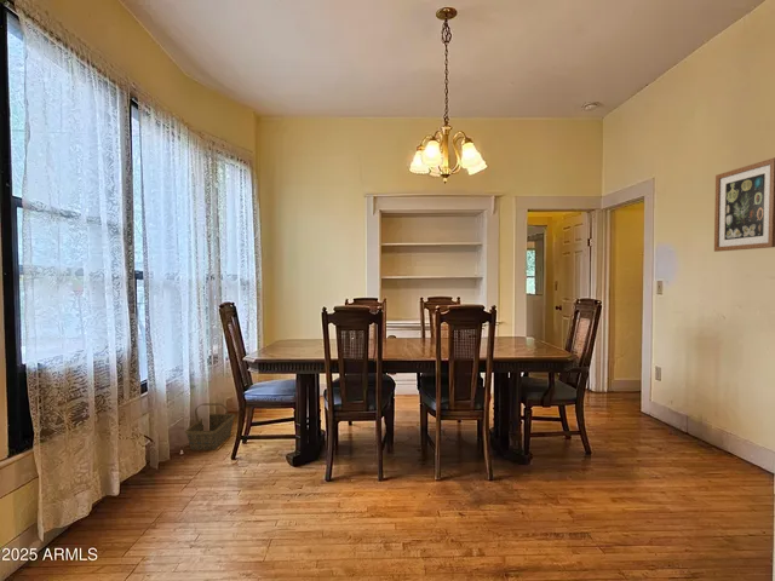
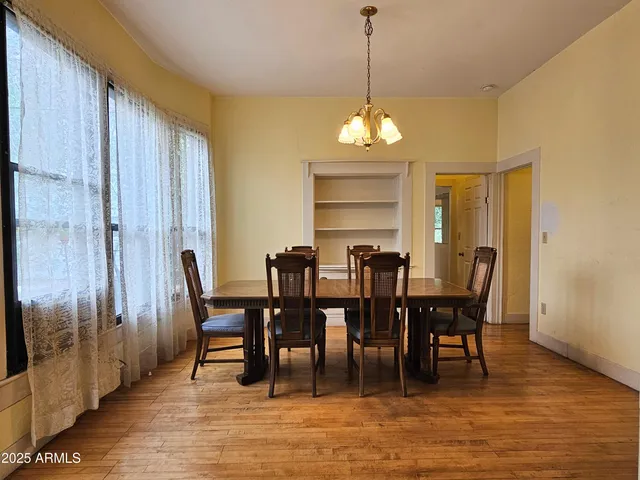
- wall art [713,157,775,253]
- basket [184,402,236,451]
